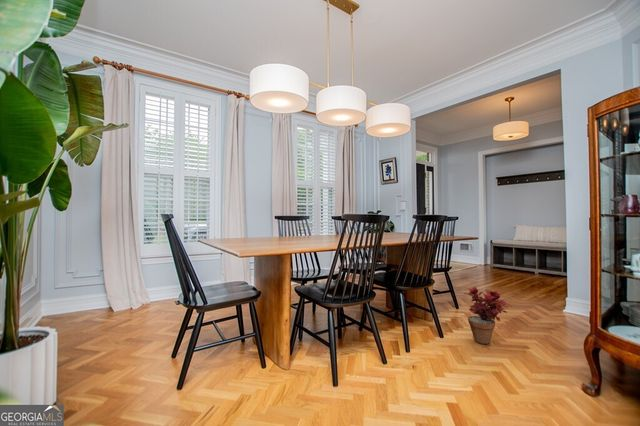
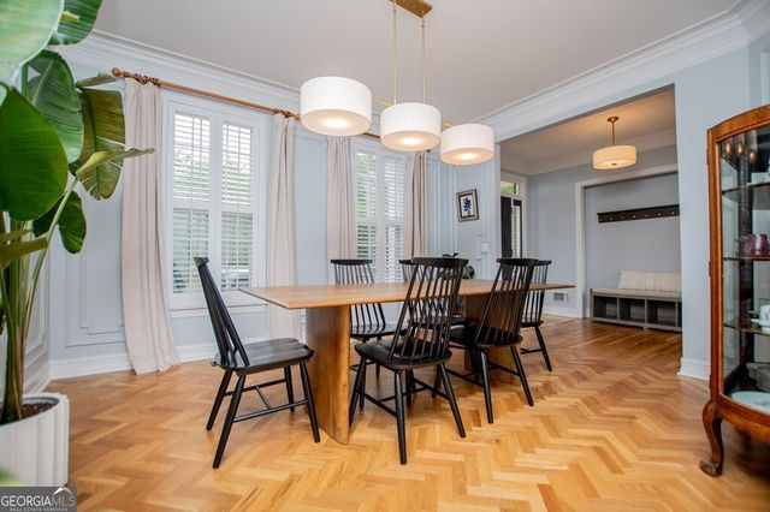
- potted plant [462,286,508,345]
